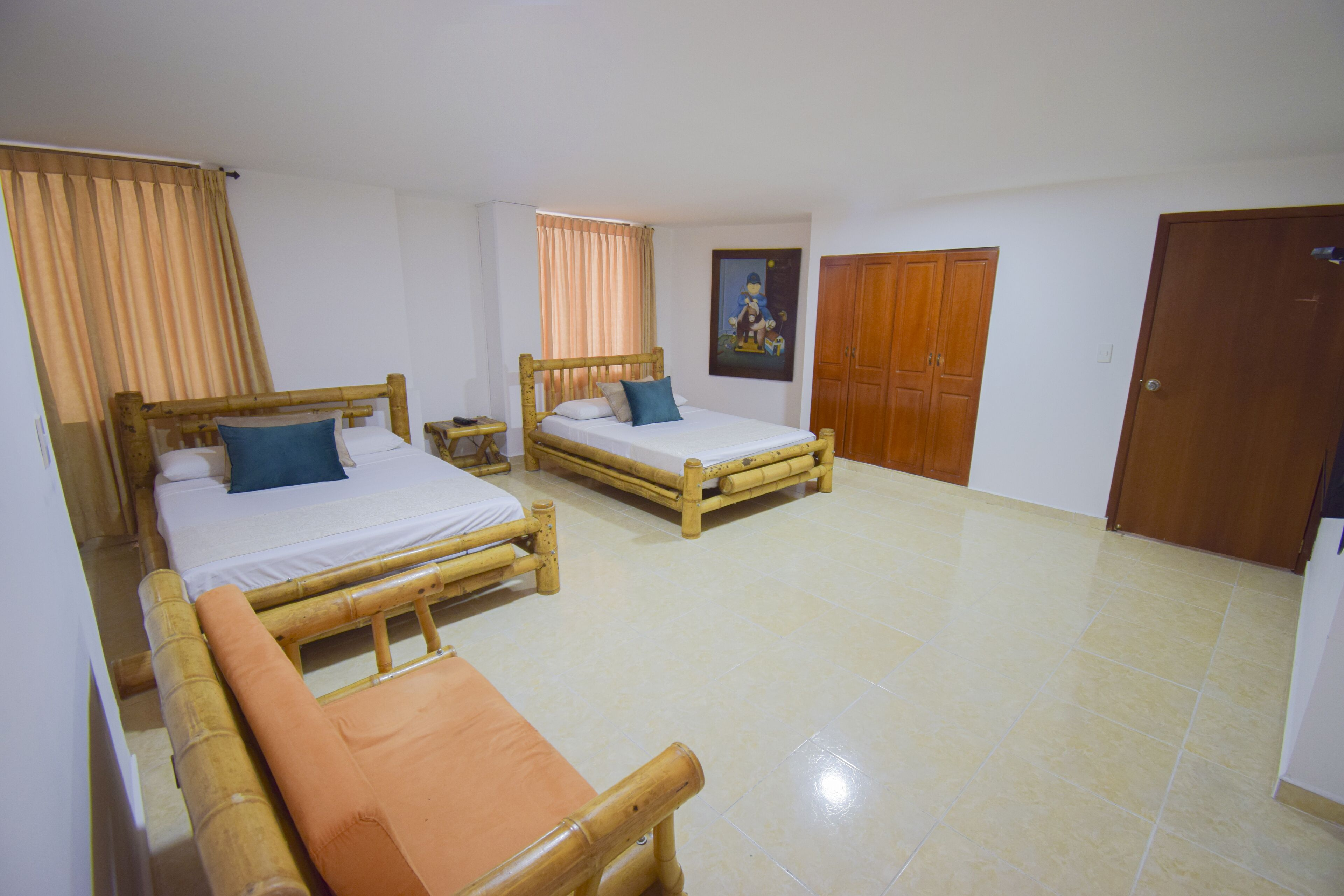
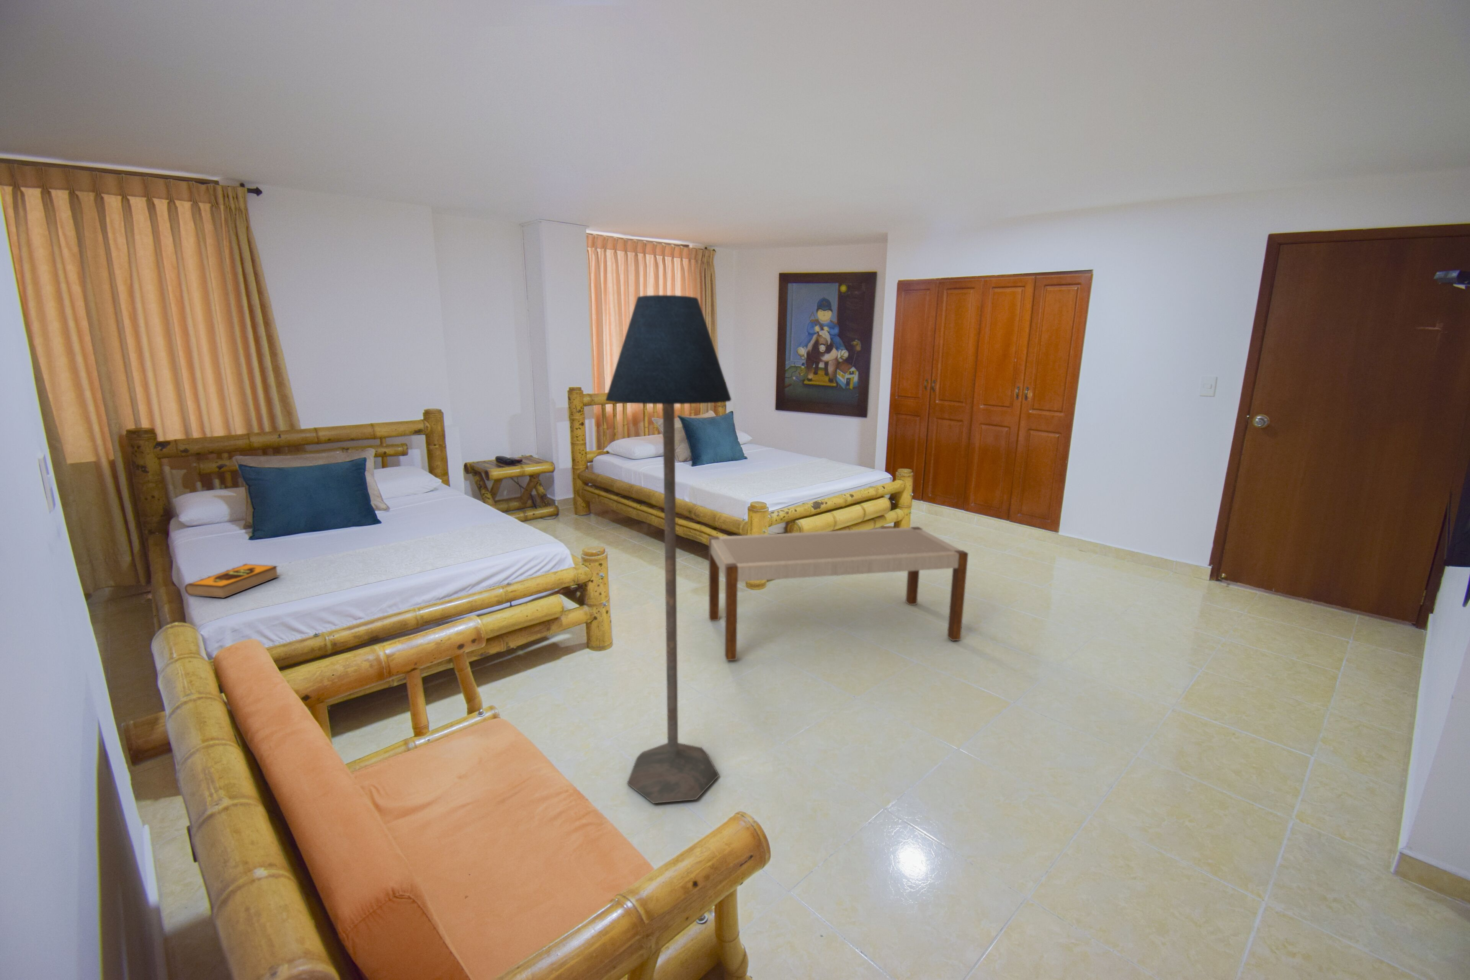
+ bench [709,526,969,661]
+ hardback book [184,563,280,598]
+ floor lamp [605,294,732,804]
